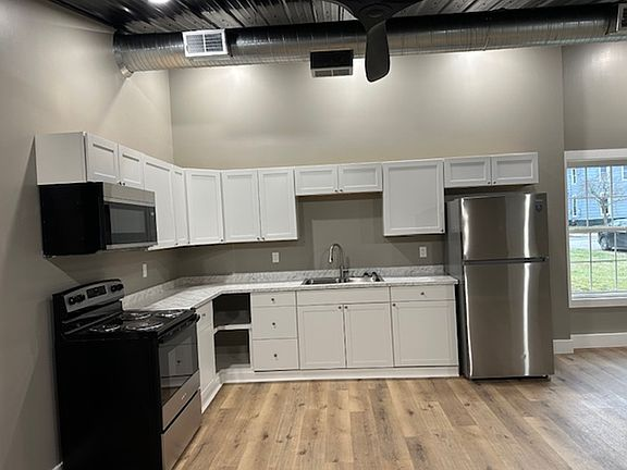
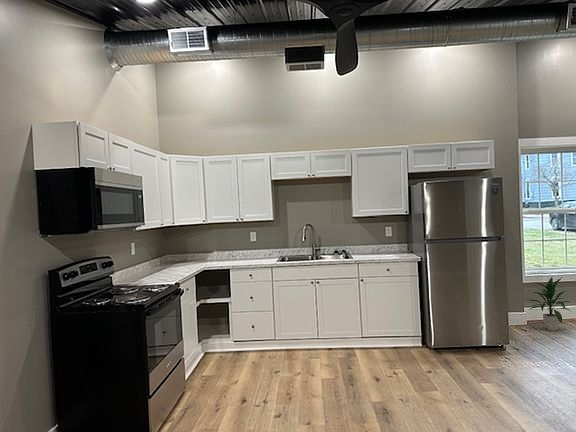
+ indoor plant [525,276,572,331]
